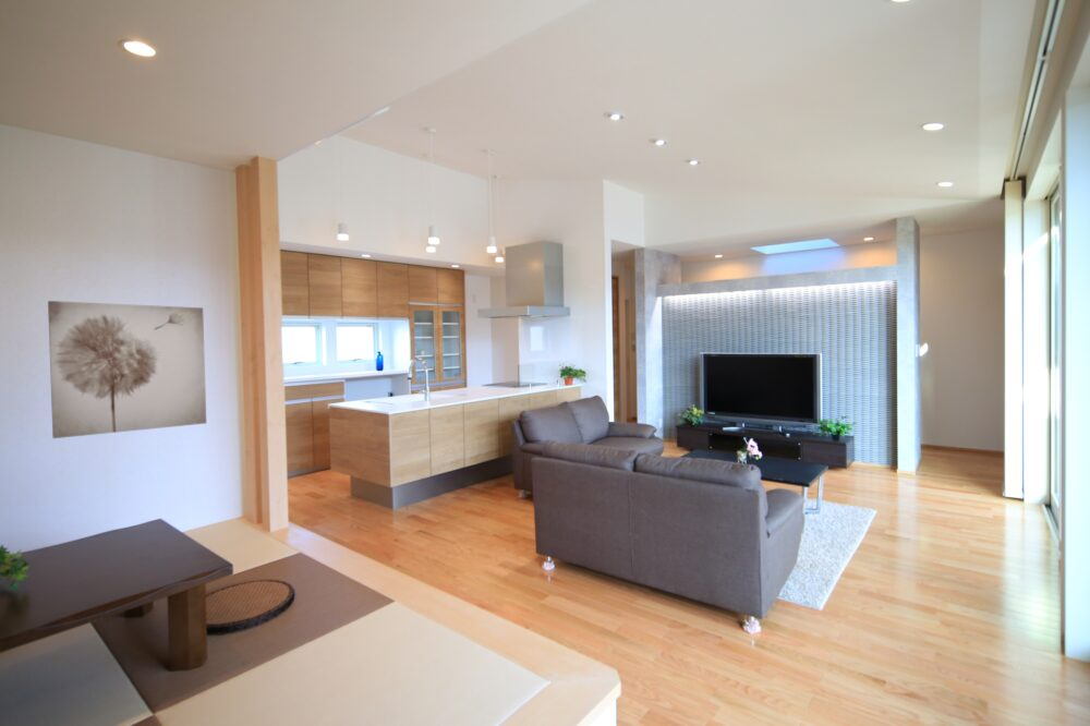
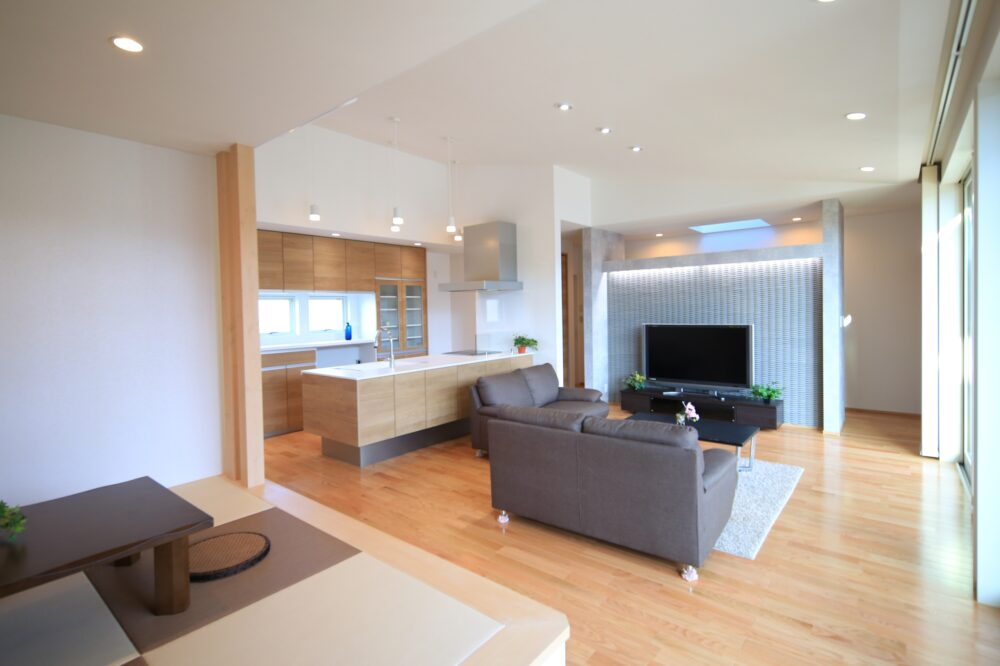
- wall art [47,300,207,439]
